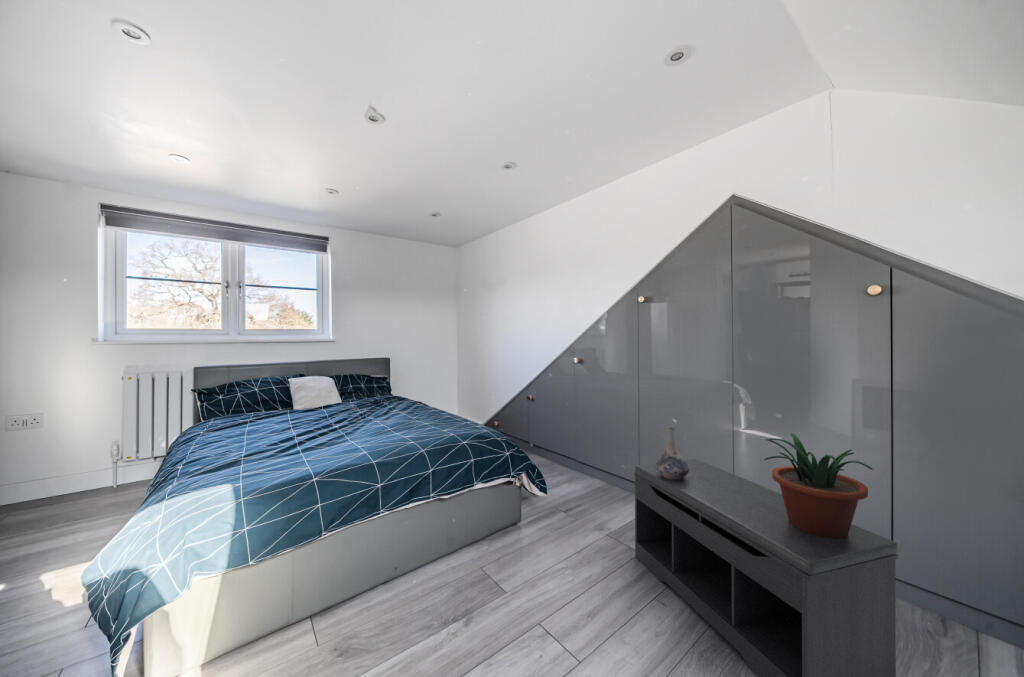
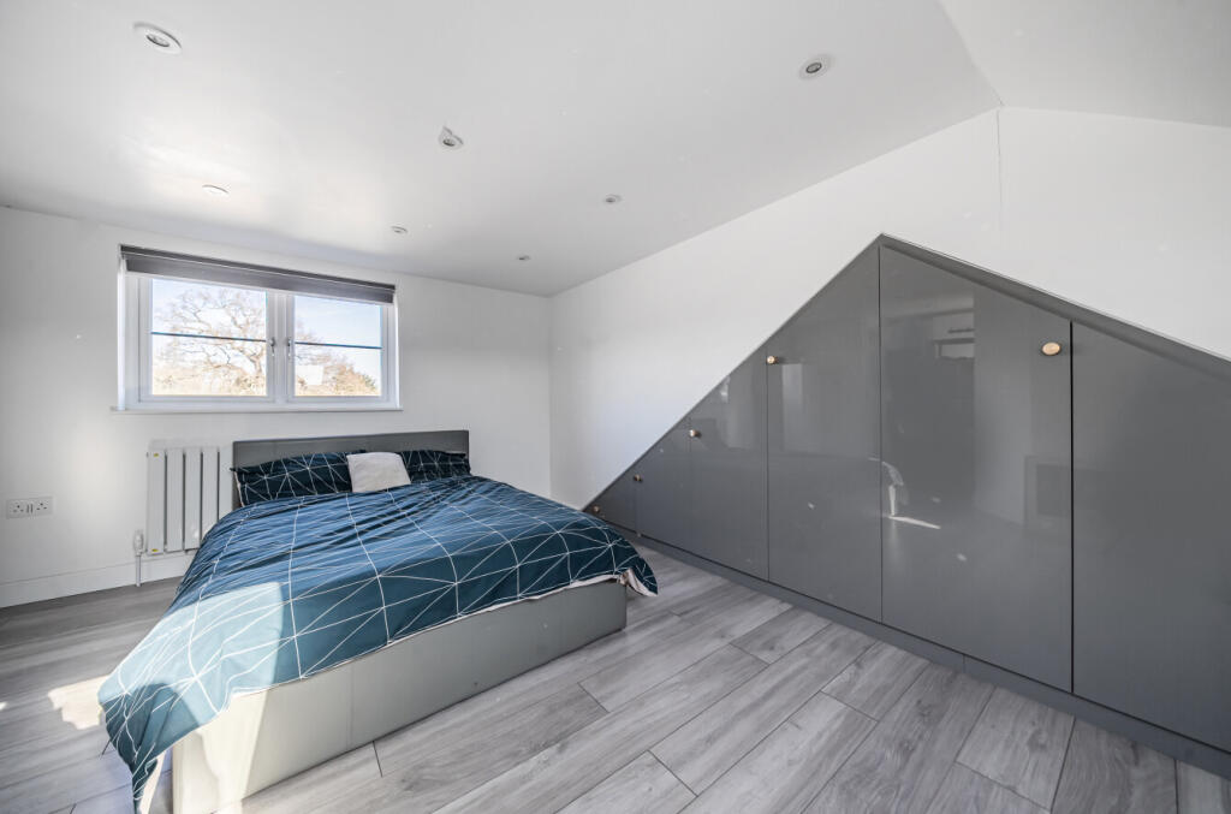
- bench [633,458,899,677]
- decorative vase [655,426,689,480]
- potted plant [763,432,874,539]
